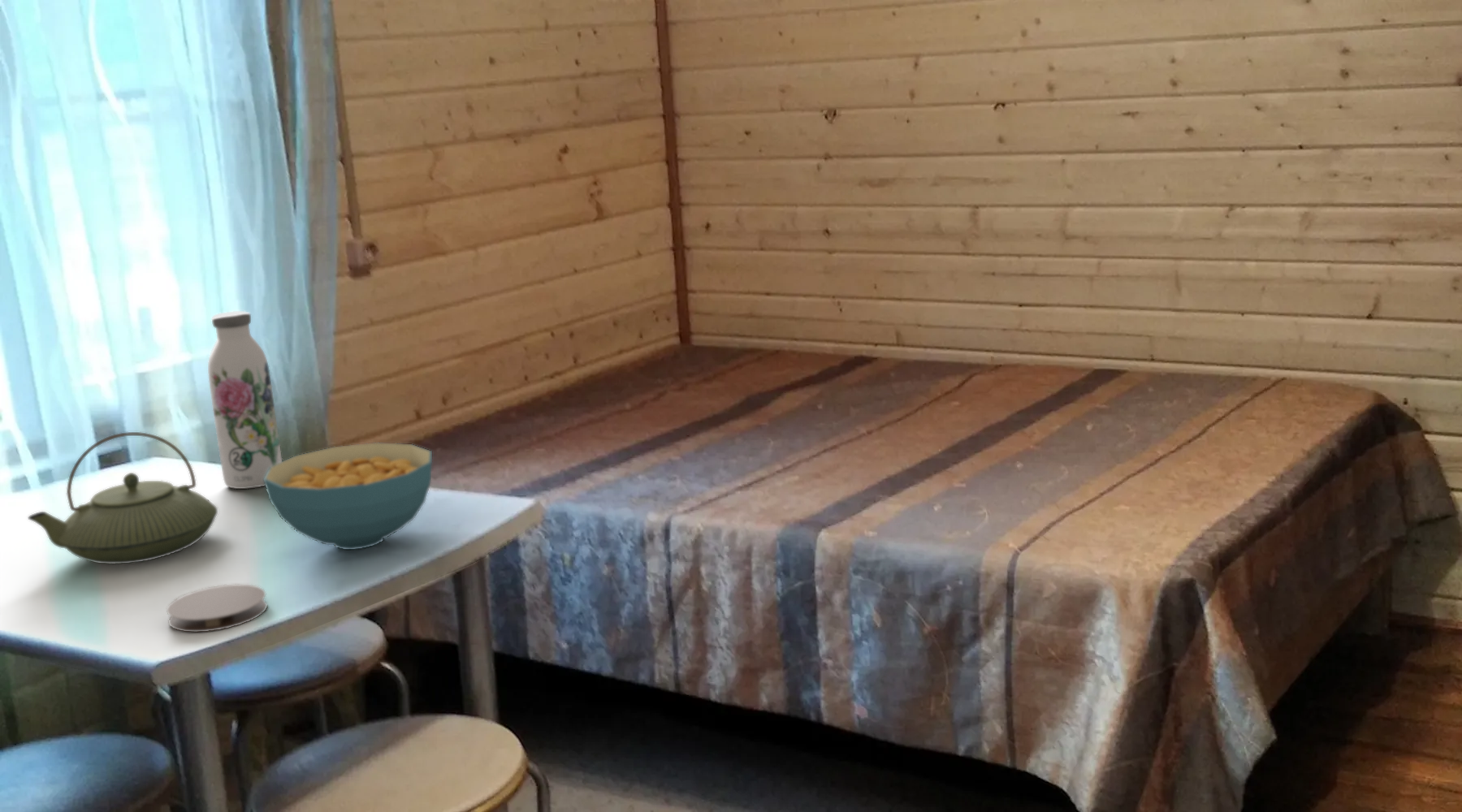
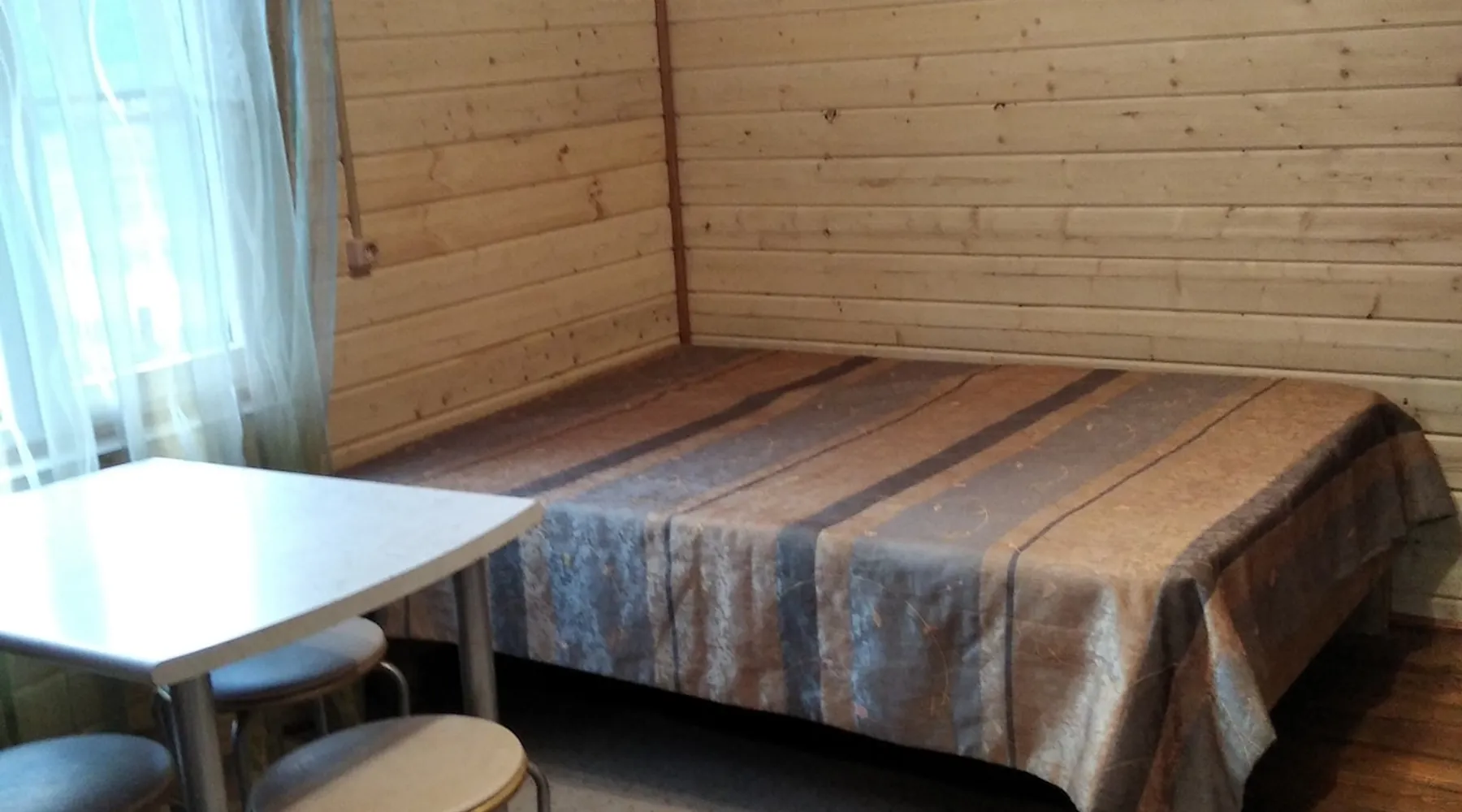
- cereal bowl [263,442,433,551]
- water bottle [207,310,283,490]
- coaster [166,583,268,633]
- teapot [27,431,218,564]
